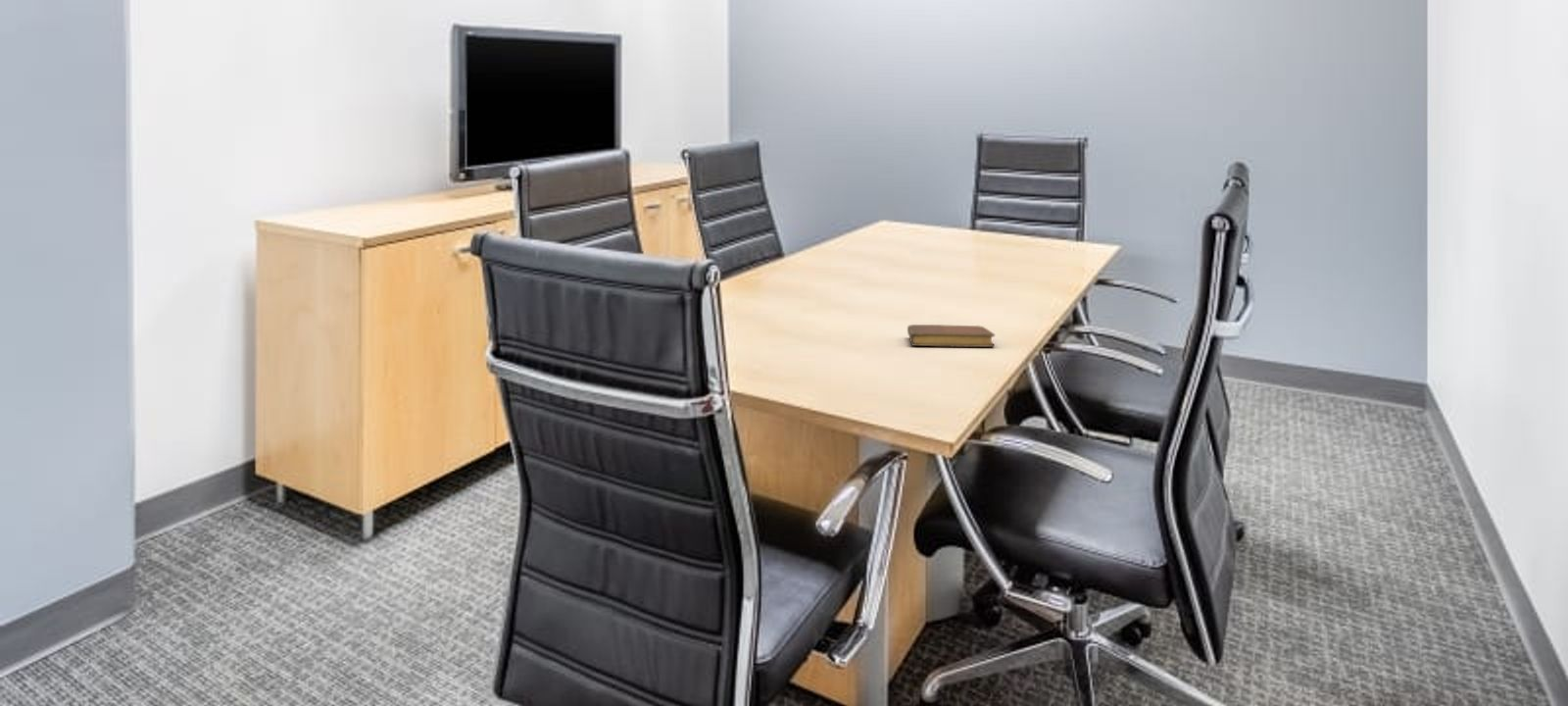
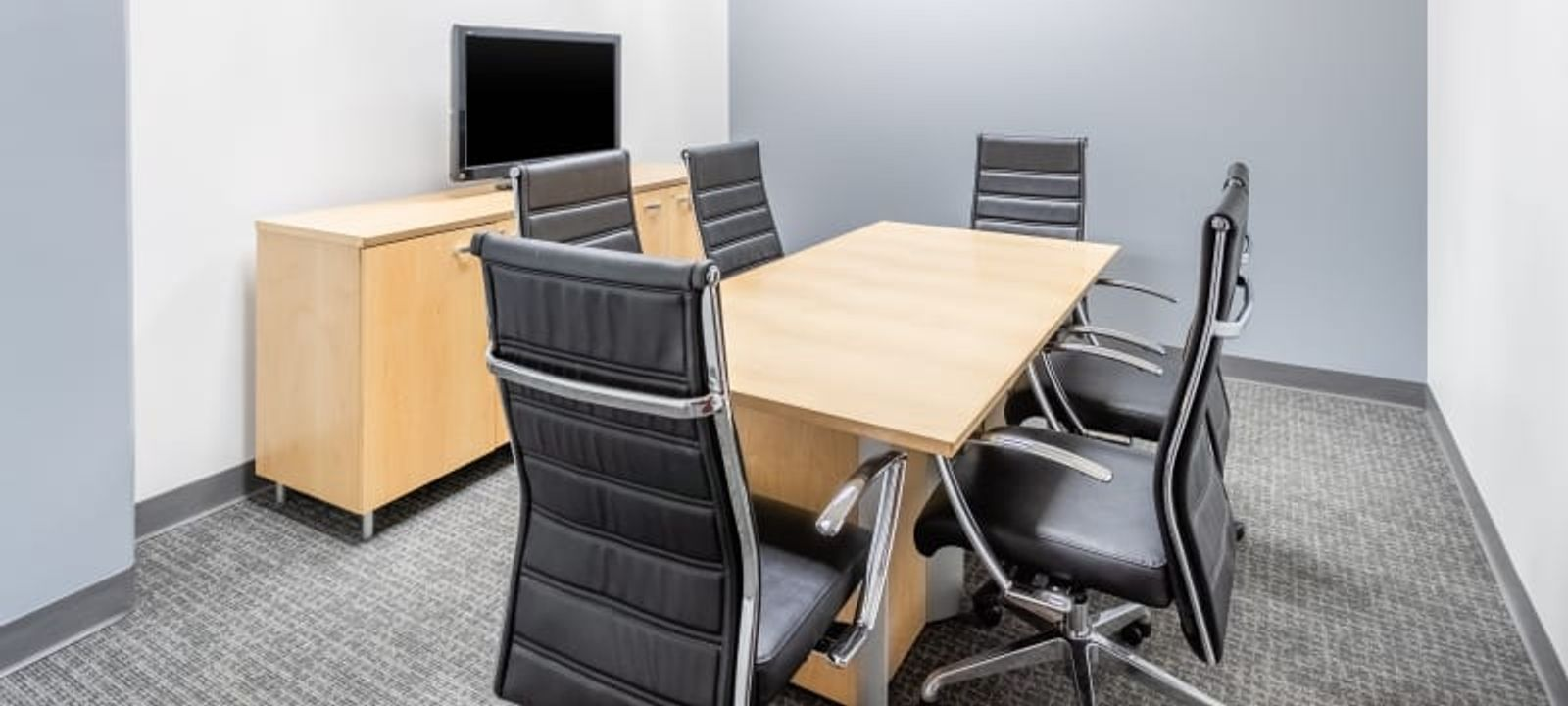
- notebook [907,324,996,348]
